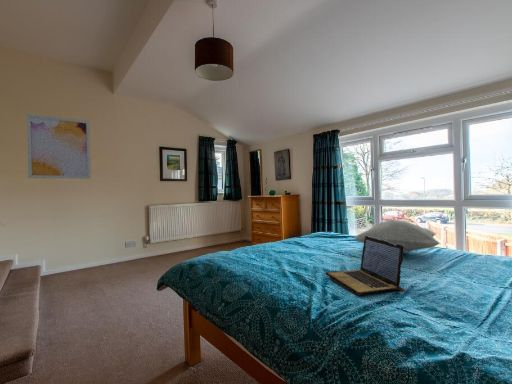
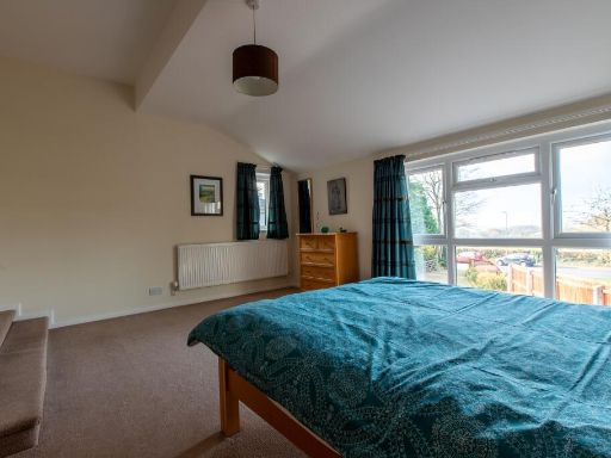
- cushion [354,219,441,253]
- wall art [26,113,92,180]
- laptop [324,236,406,297]
